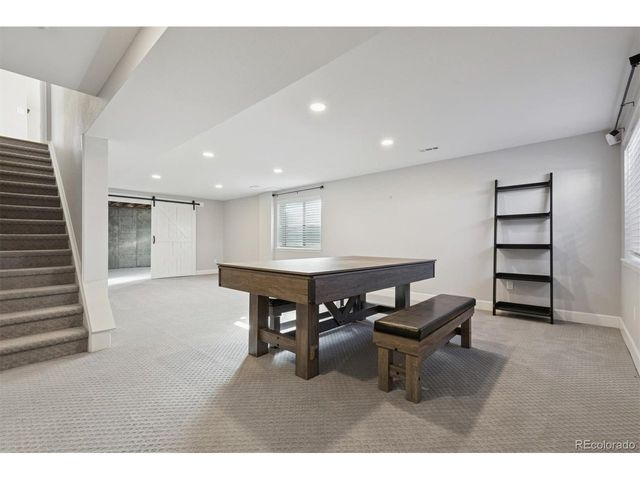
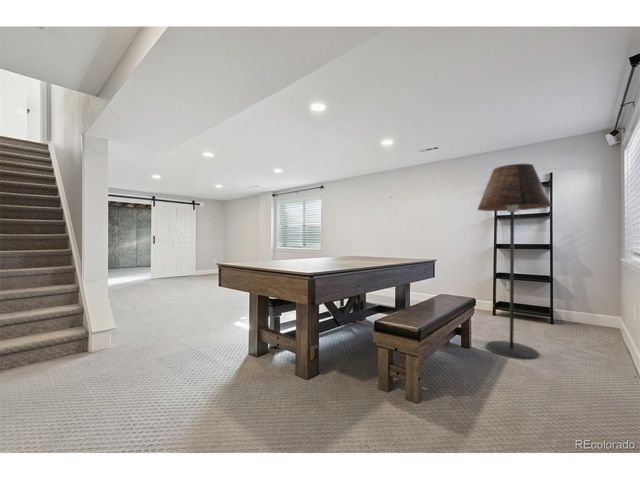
+ floor lamp [476,163,553,360]
